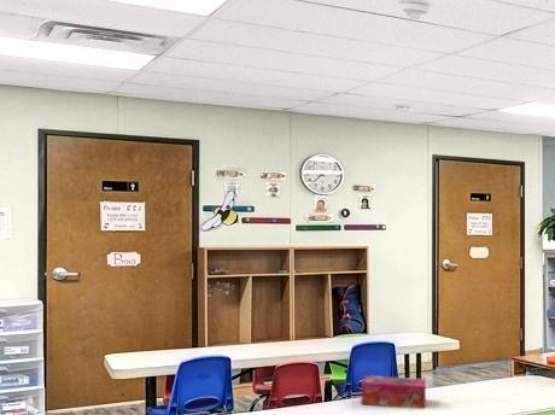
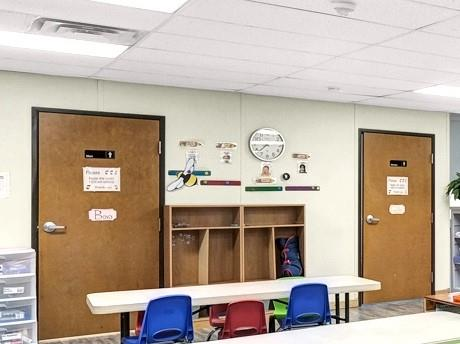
- tissue box [361,374,427,410]
